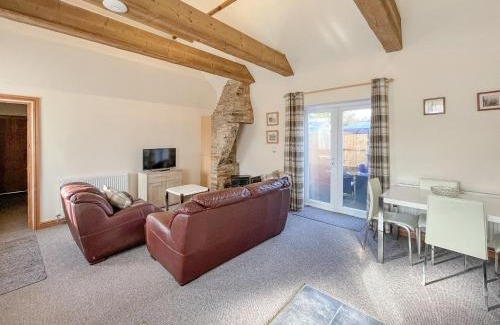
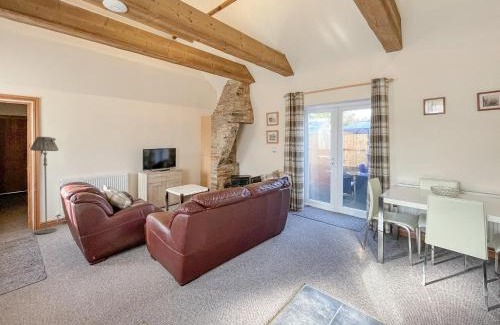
+ floor lamp [29,136,59,235]
